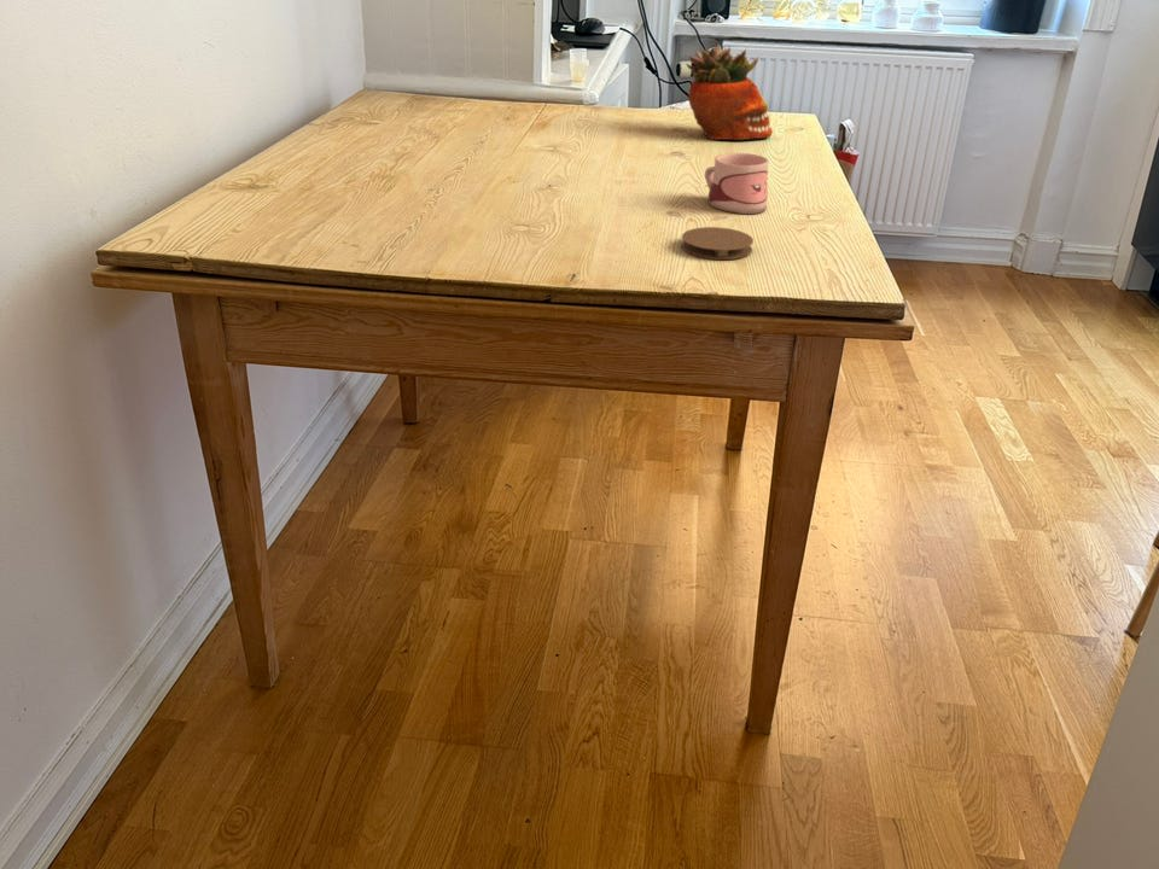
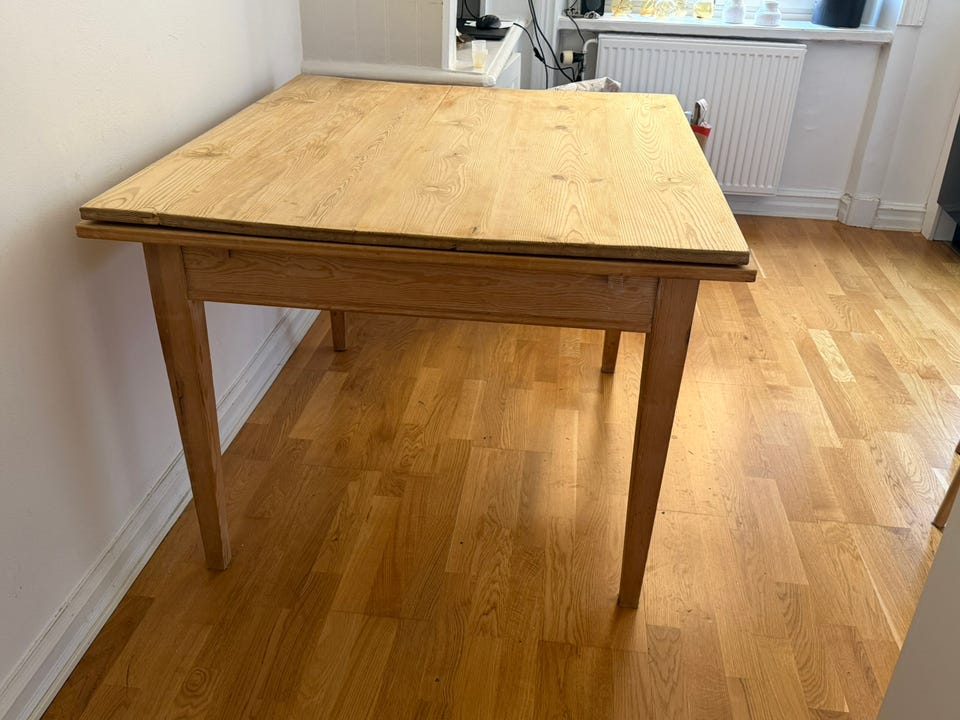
- coaster [680,226,755,261]
- succulent planter [685,42,774,141]
- mug [704,152,770,215]
